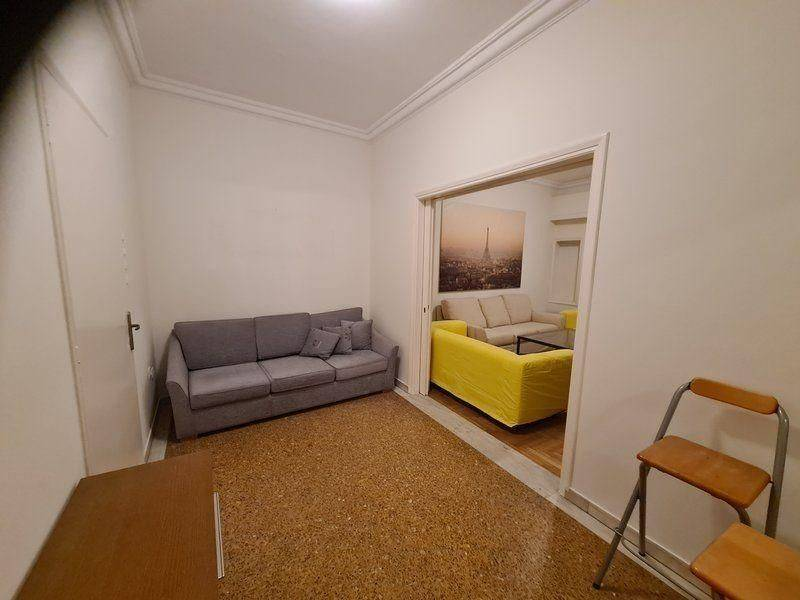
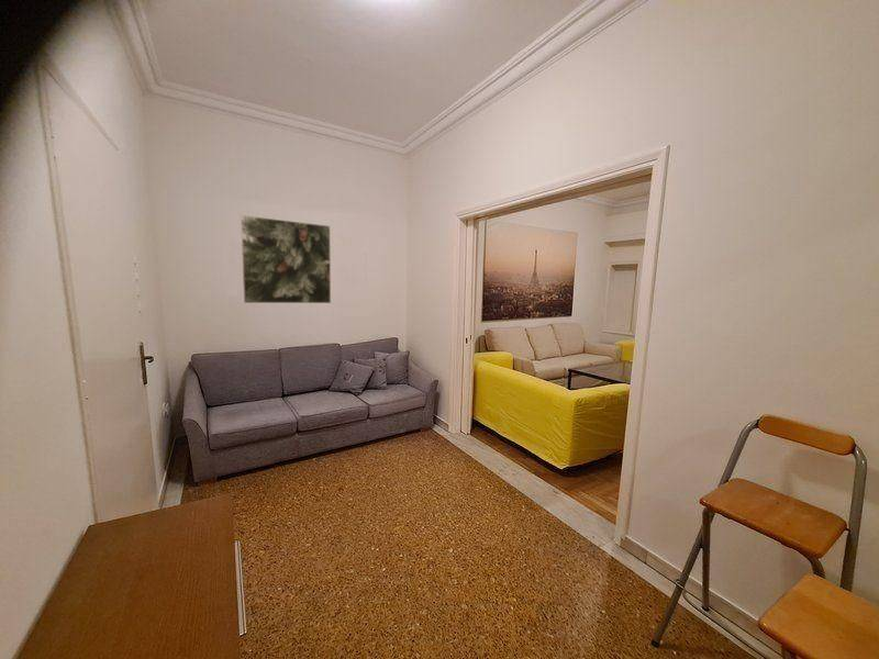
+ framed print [240,214,332,304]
